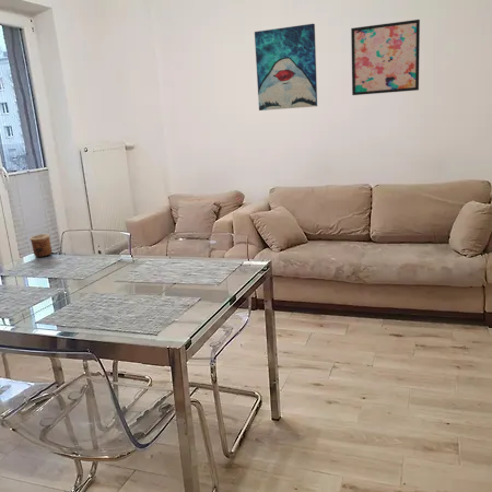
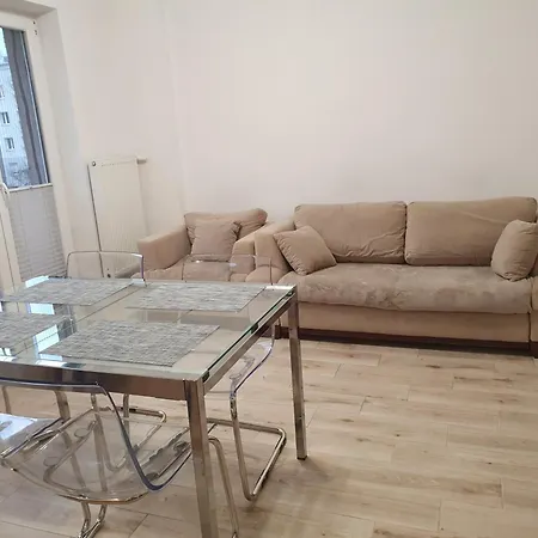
- wall art [350,19,421,96]
- wall art [254,23,318,112]
- cup [28,233,52,258]
